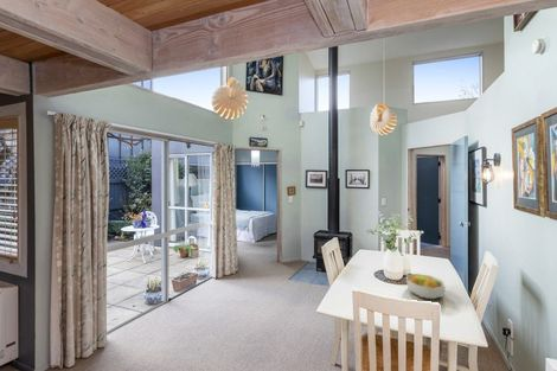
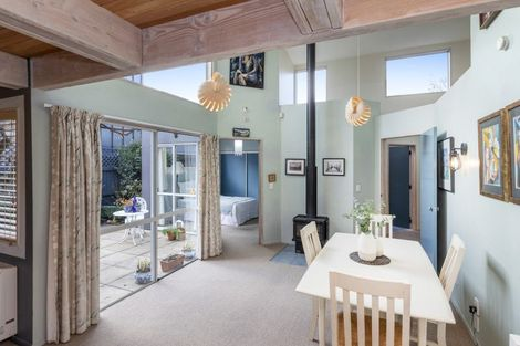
- fruit bowl [405,273,447,300]
